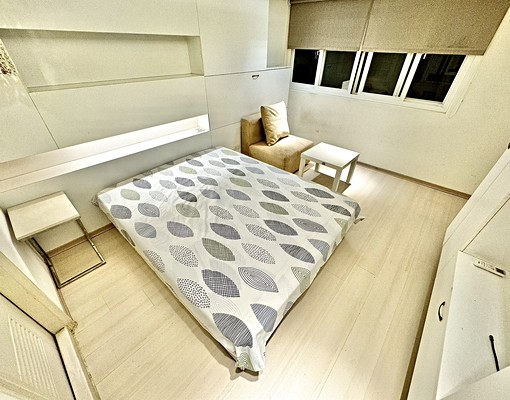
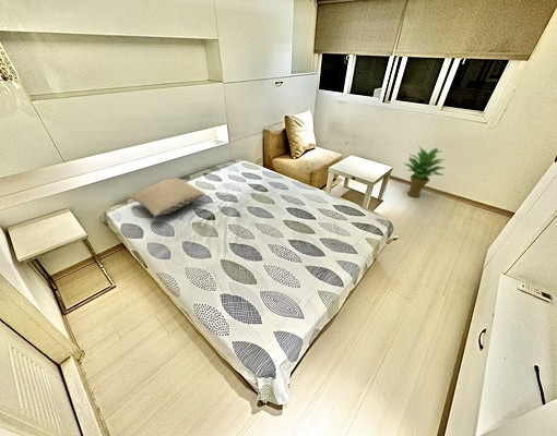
+ pillow [127,178,206,218]
+ potted plant [403,146,446,198]
